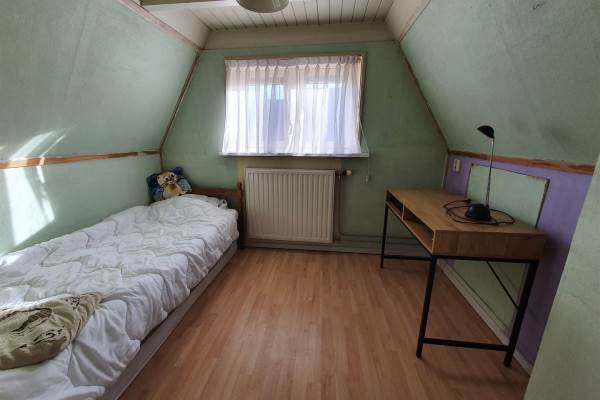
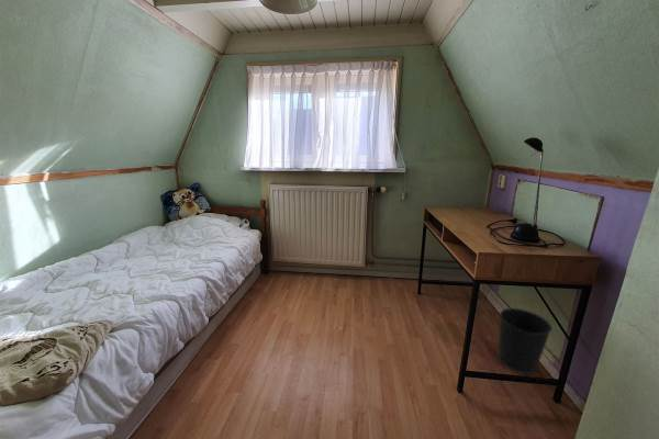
+ wastebasket [498,307,554,375]
